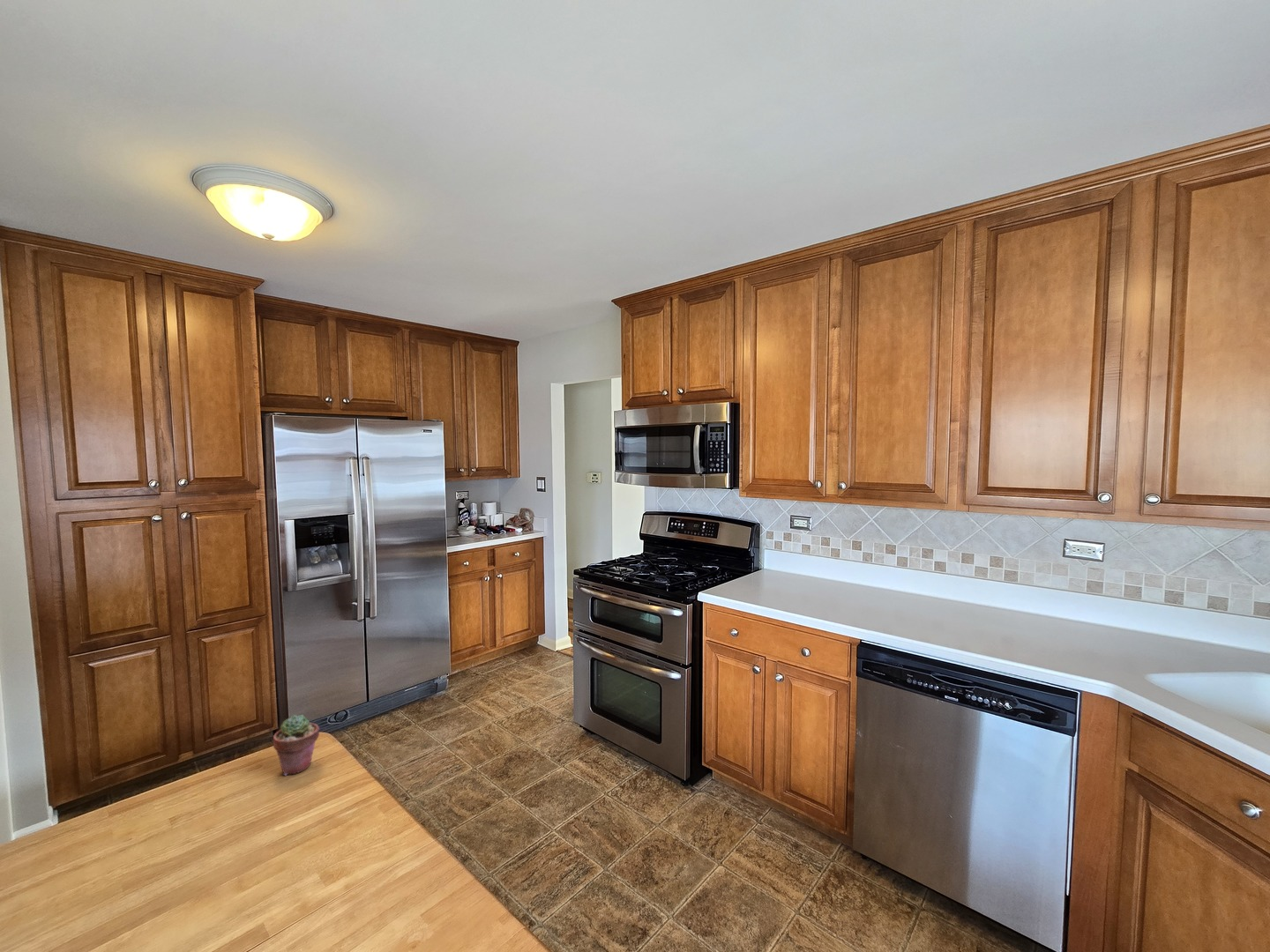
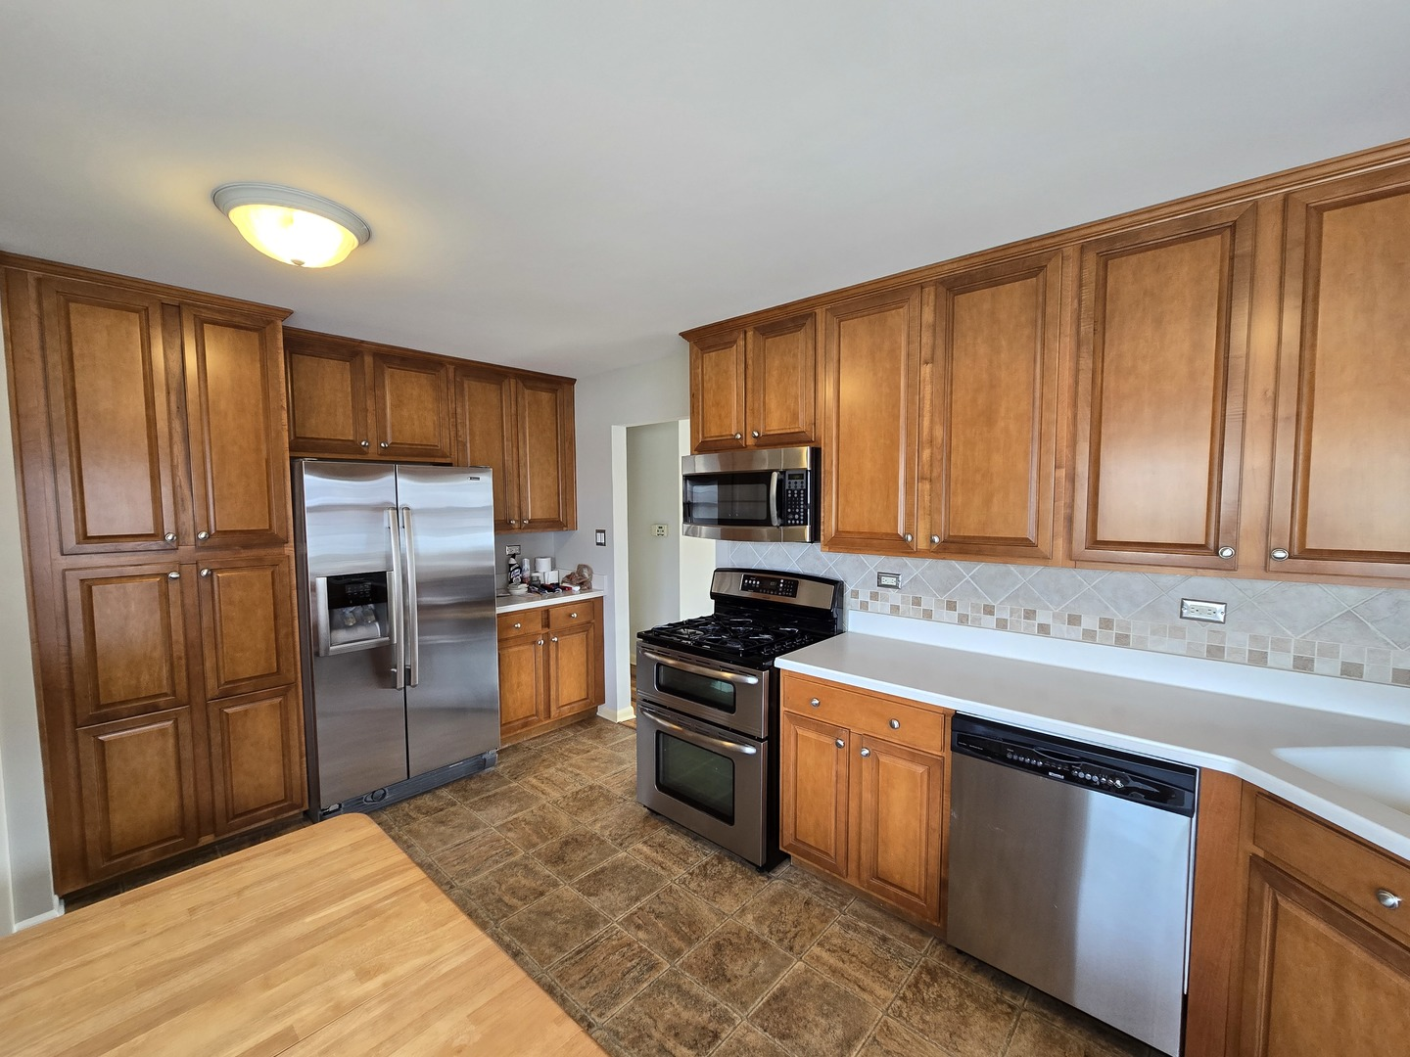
- potted succulent [273,714,321,776]
